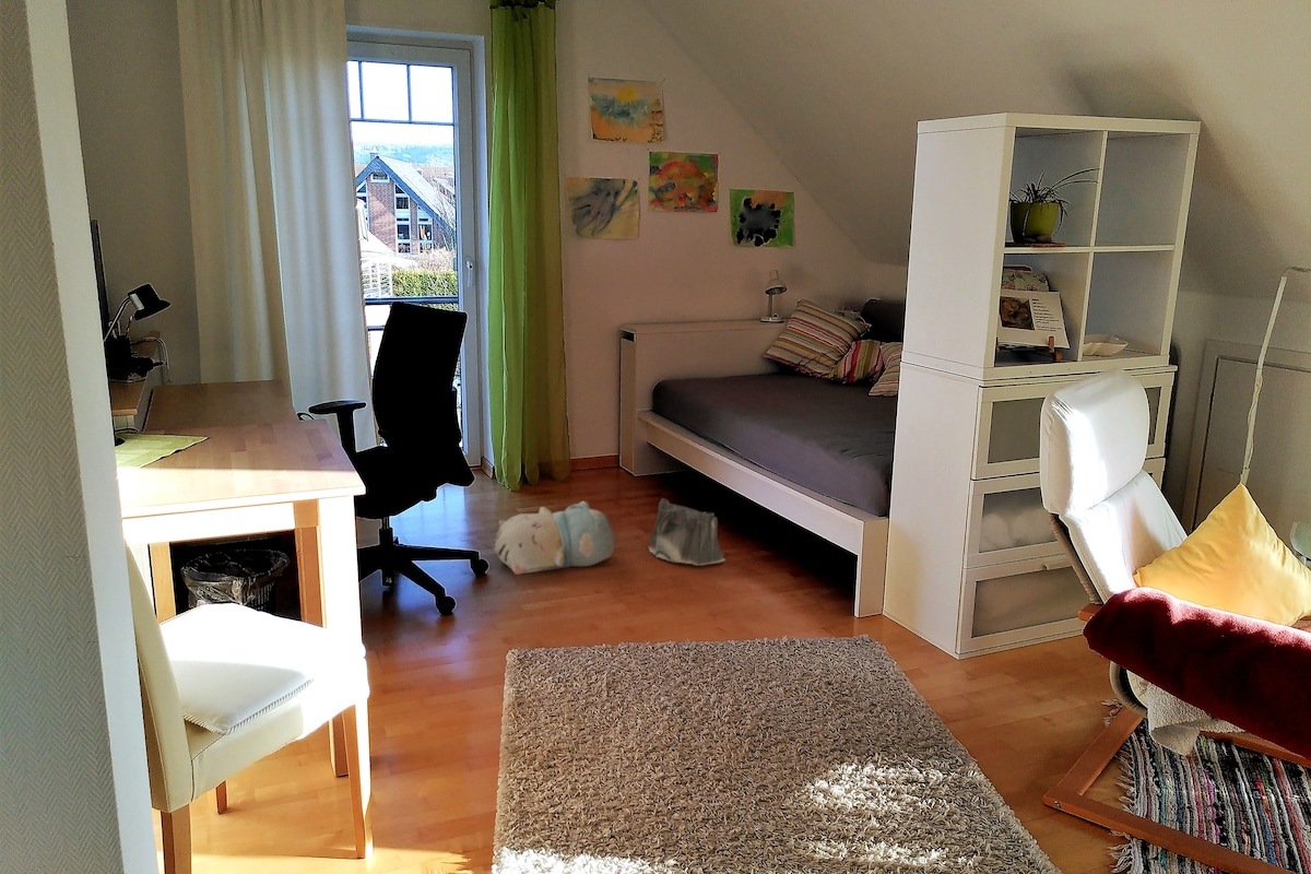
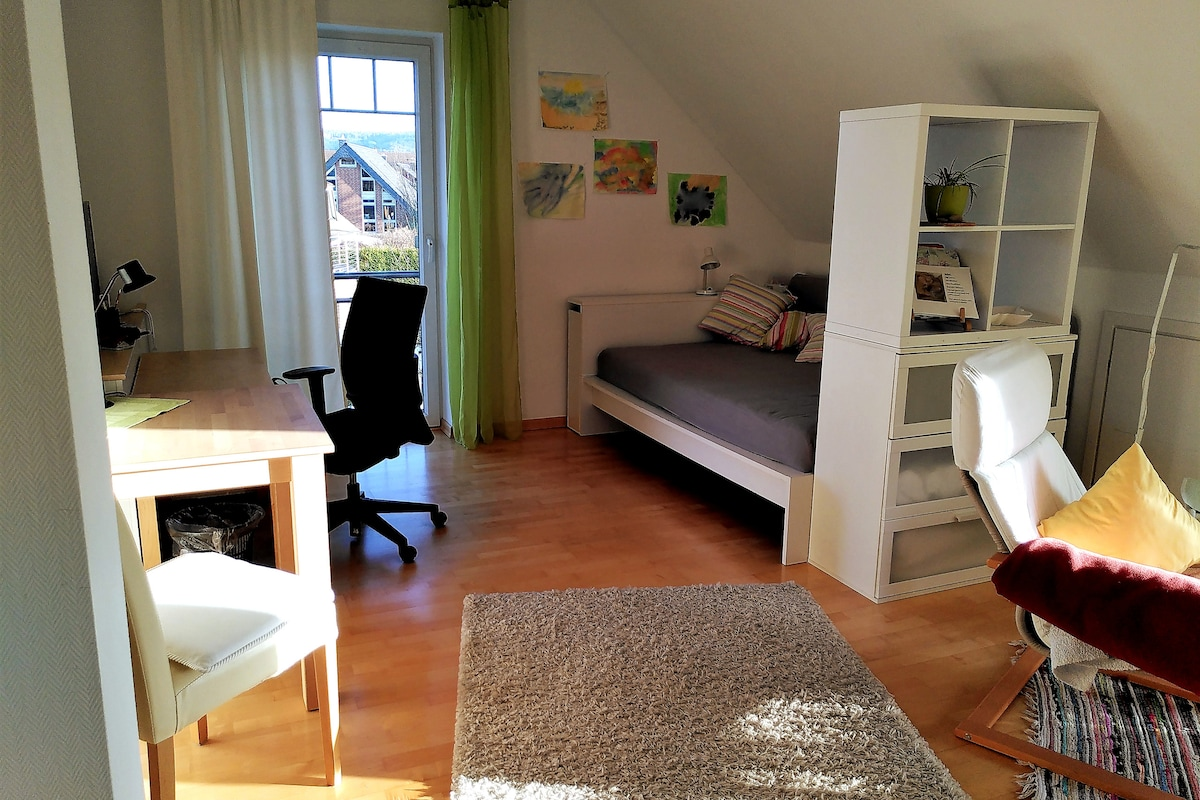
- plush toy [493,500,616,576]
- saddlebag [648,497,727,566]
